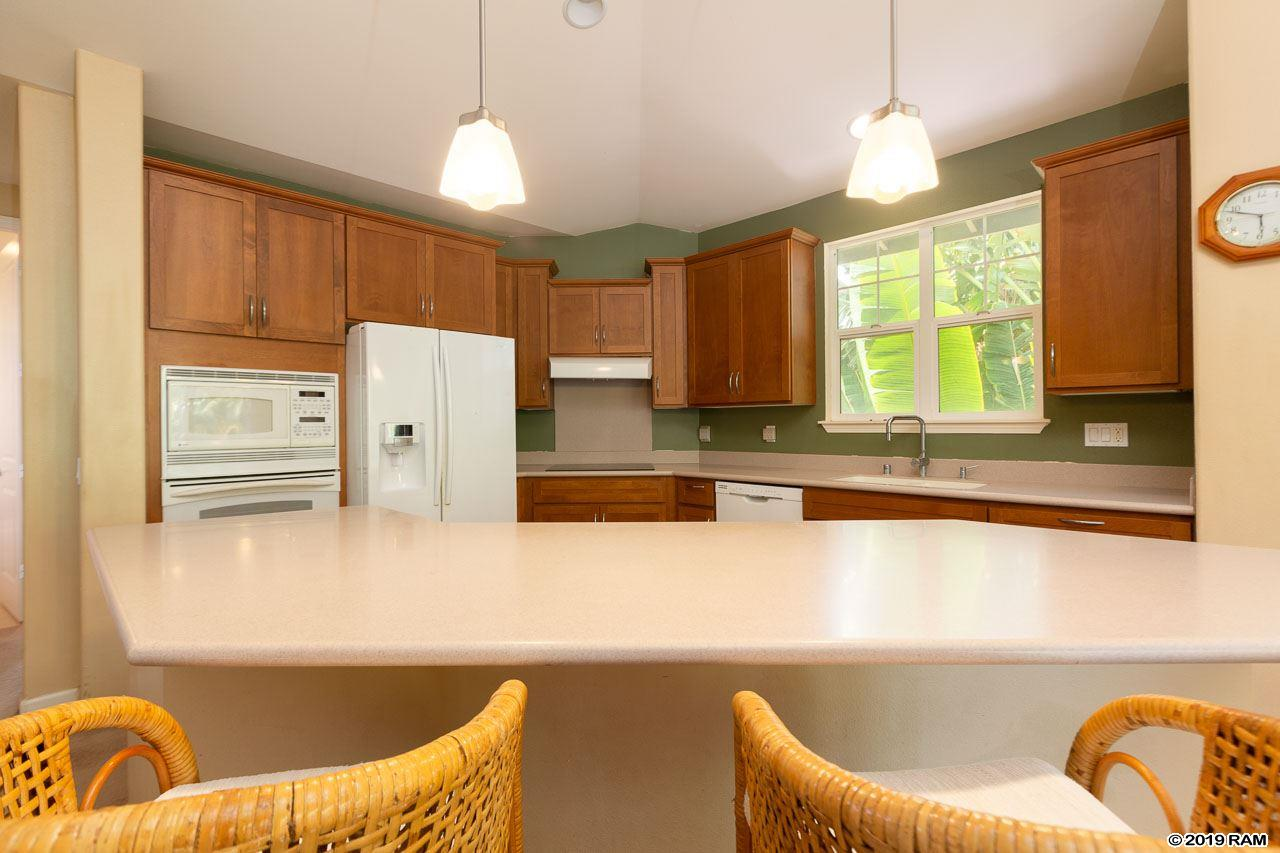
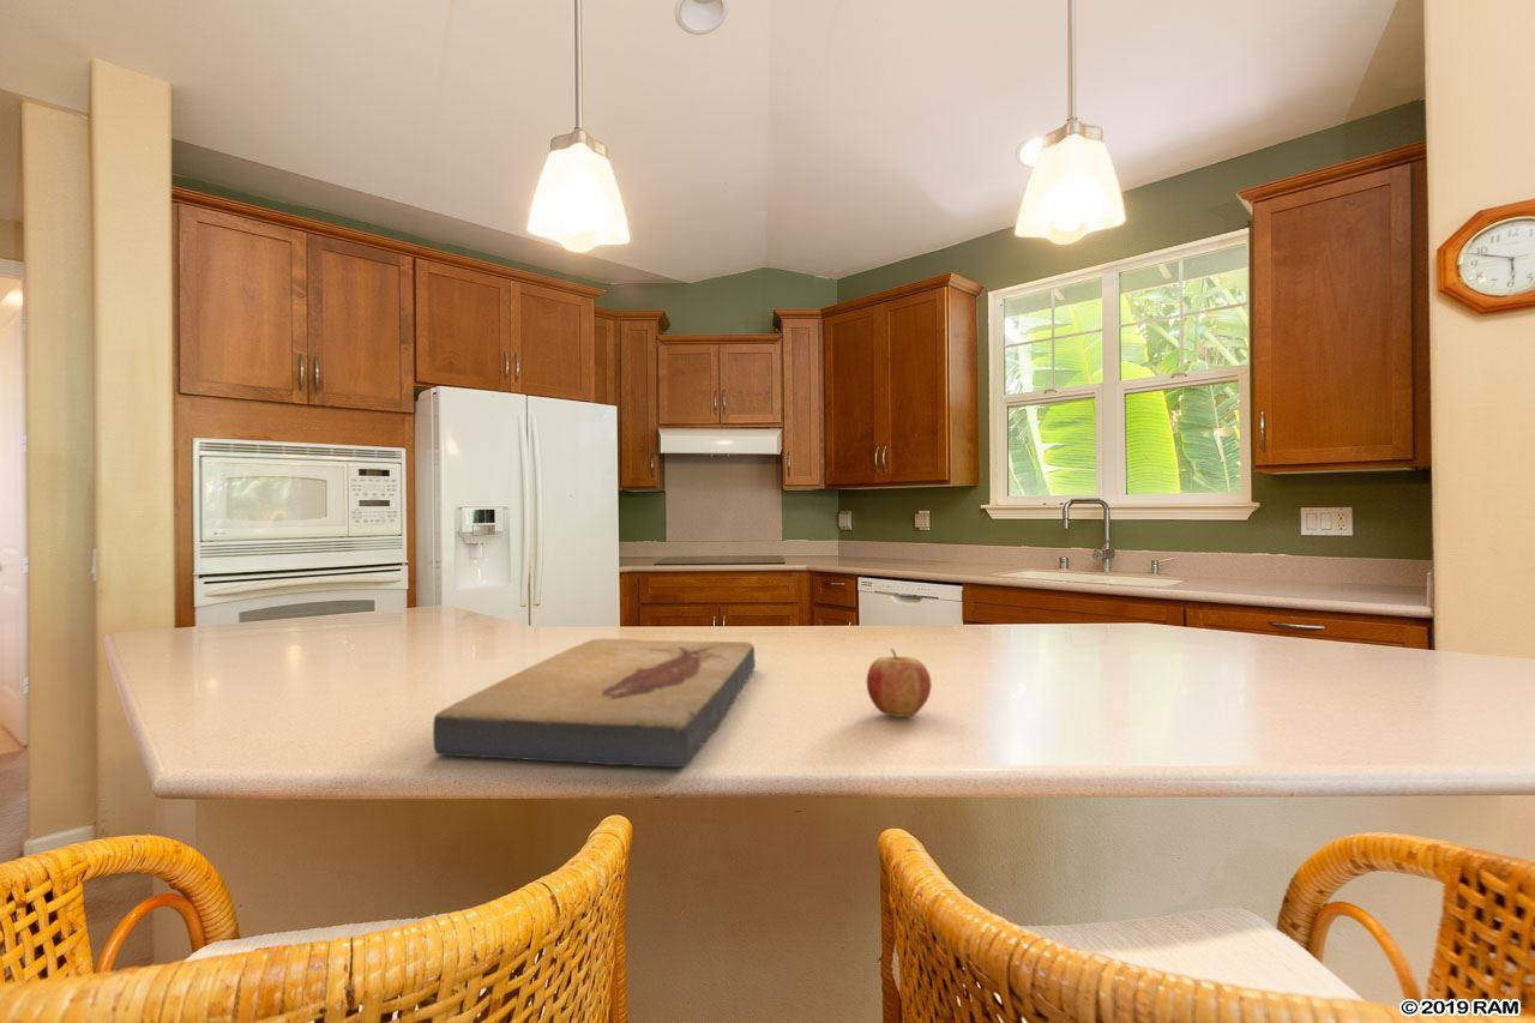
+ fruit [866,648,933,718]
+ fish fossil [432,638,757,769]
